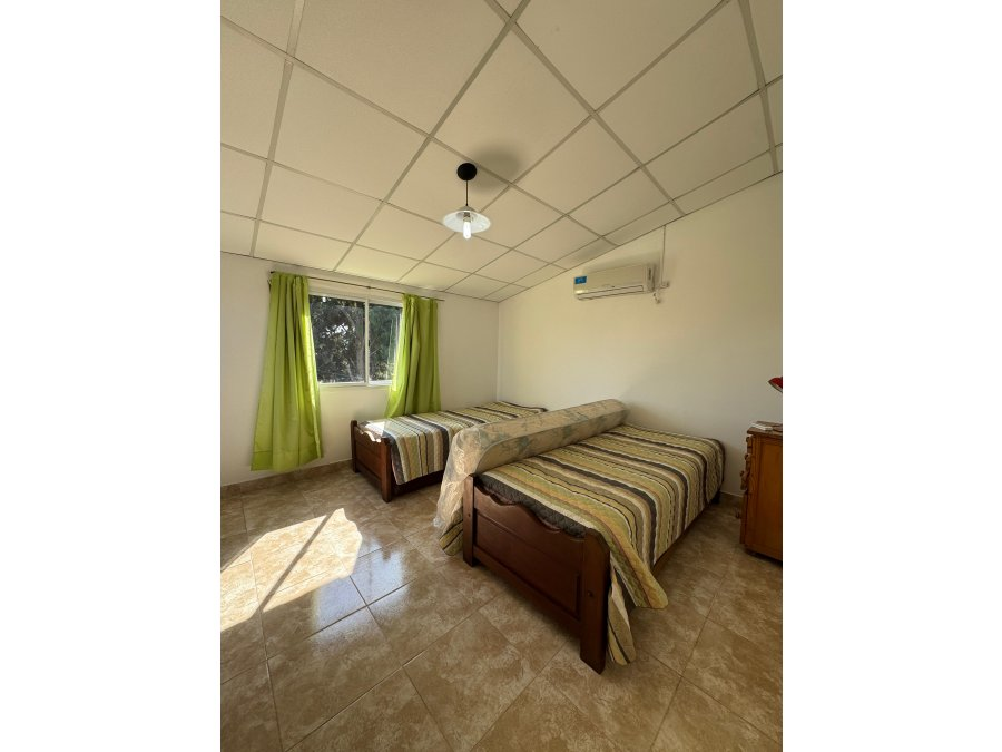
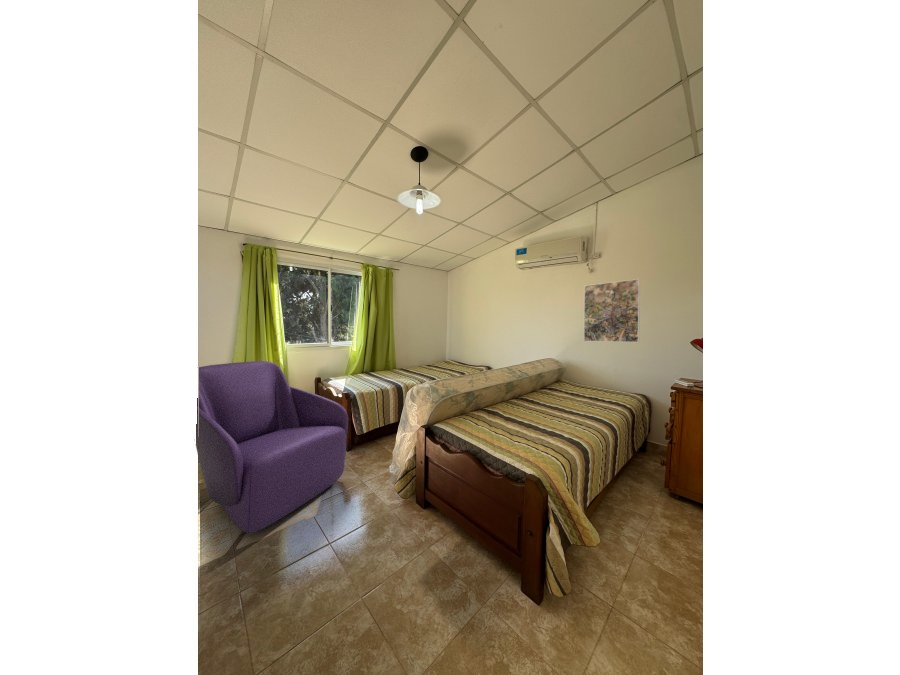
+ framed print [583,278,641,343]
+ armchair [195,360,349,534]
